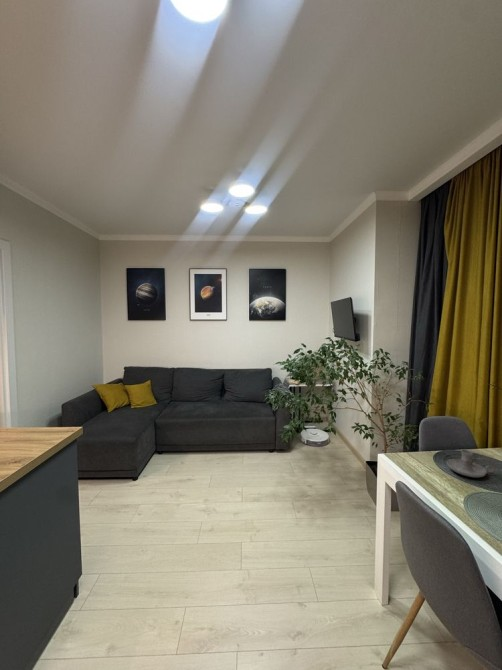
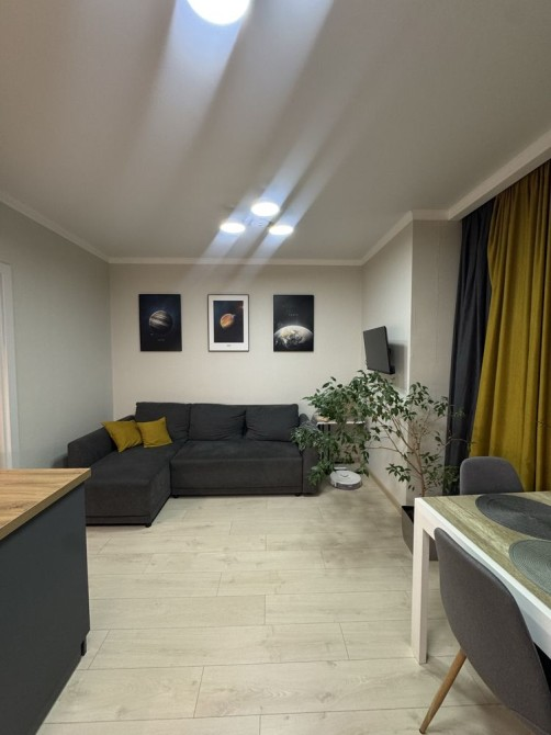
- candle holder [446,448,496,478]
